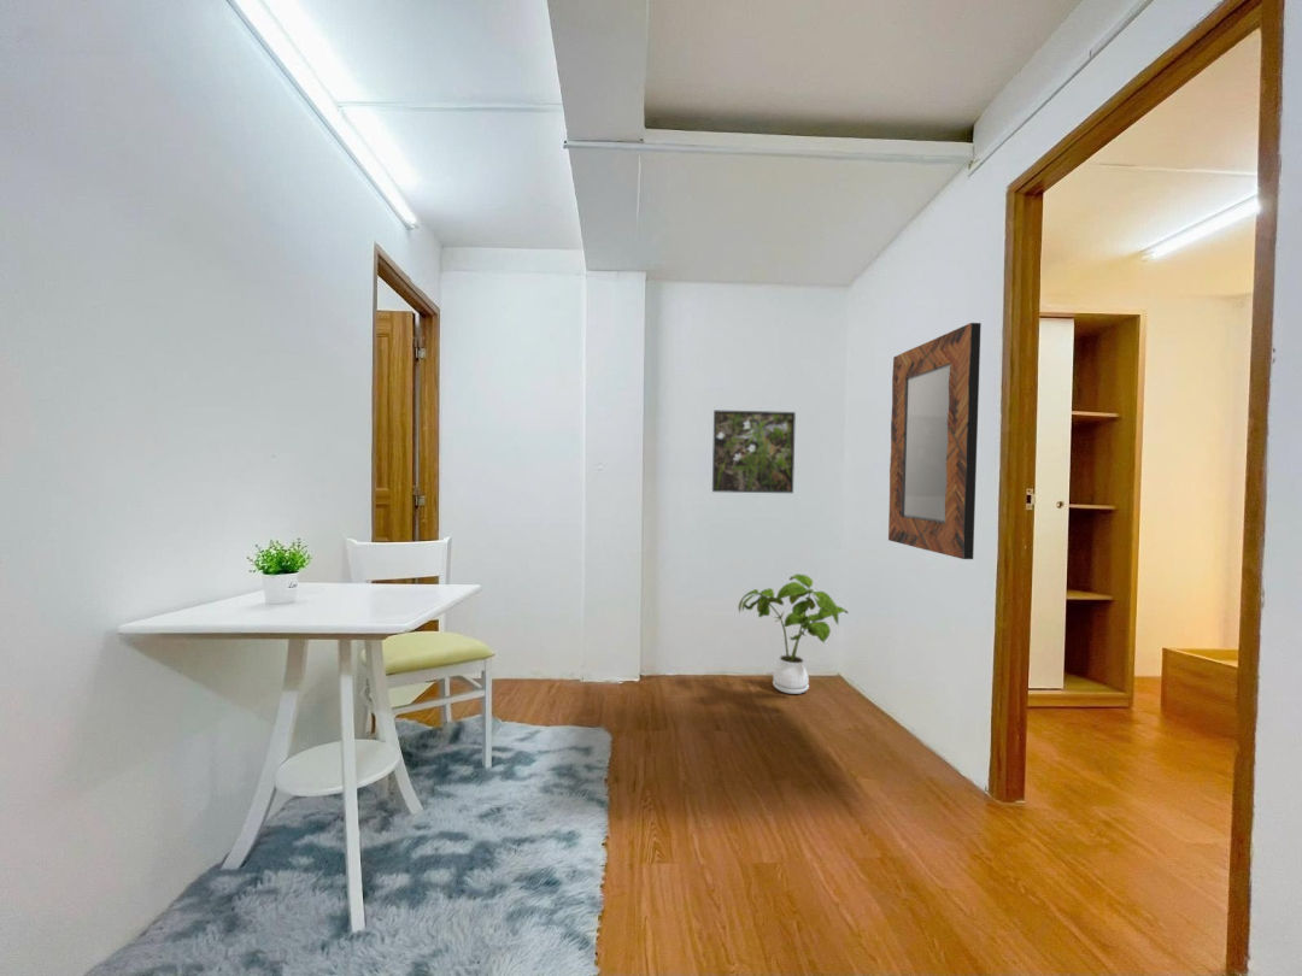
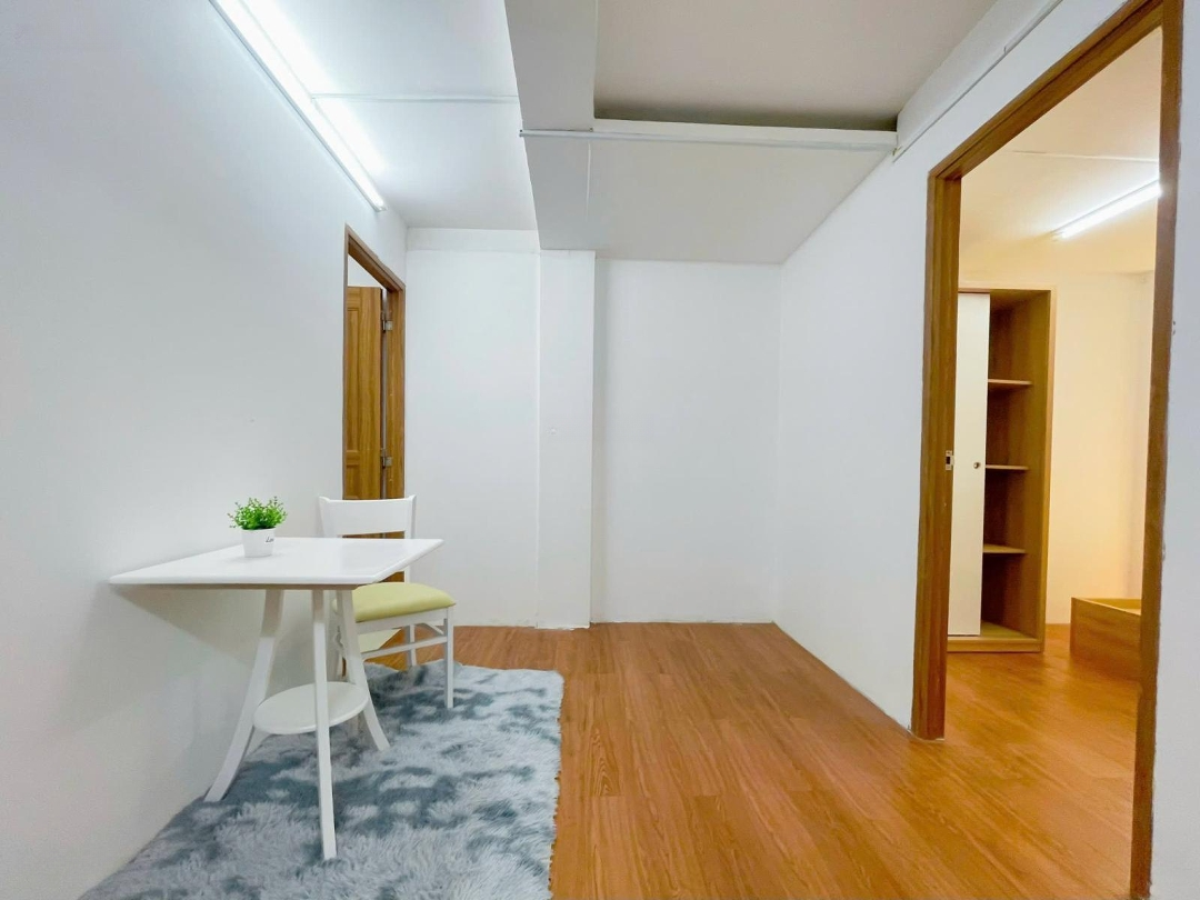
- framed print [711,408,797,494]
- home mirror [887,322,983,560]
- house plant [738,572,850,695]
